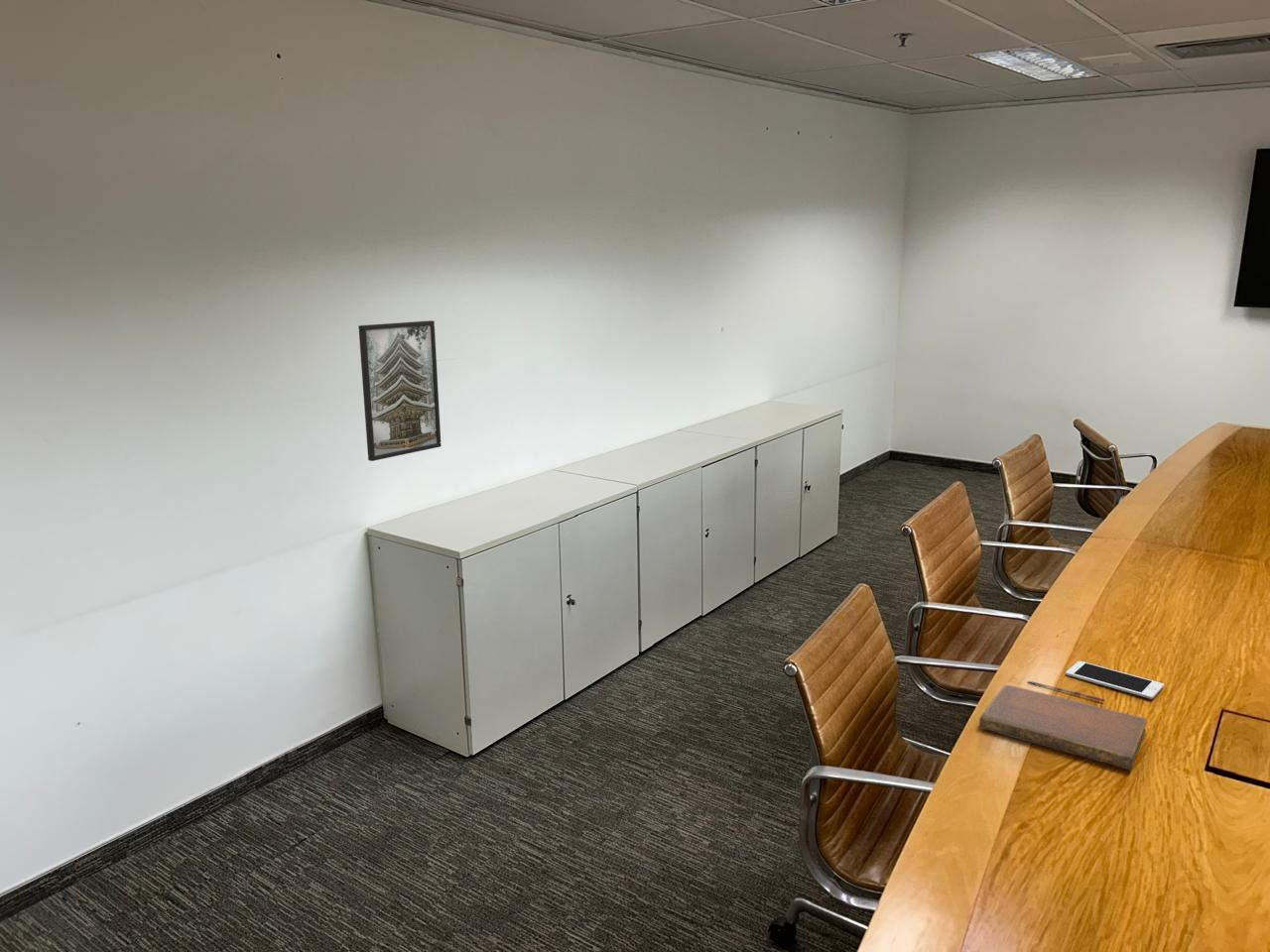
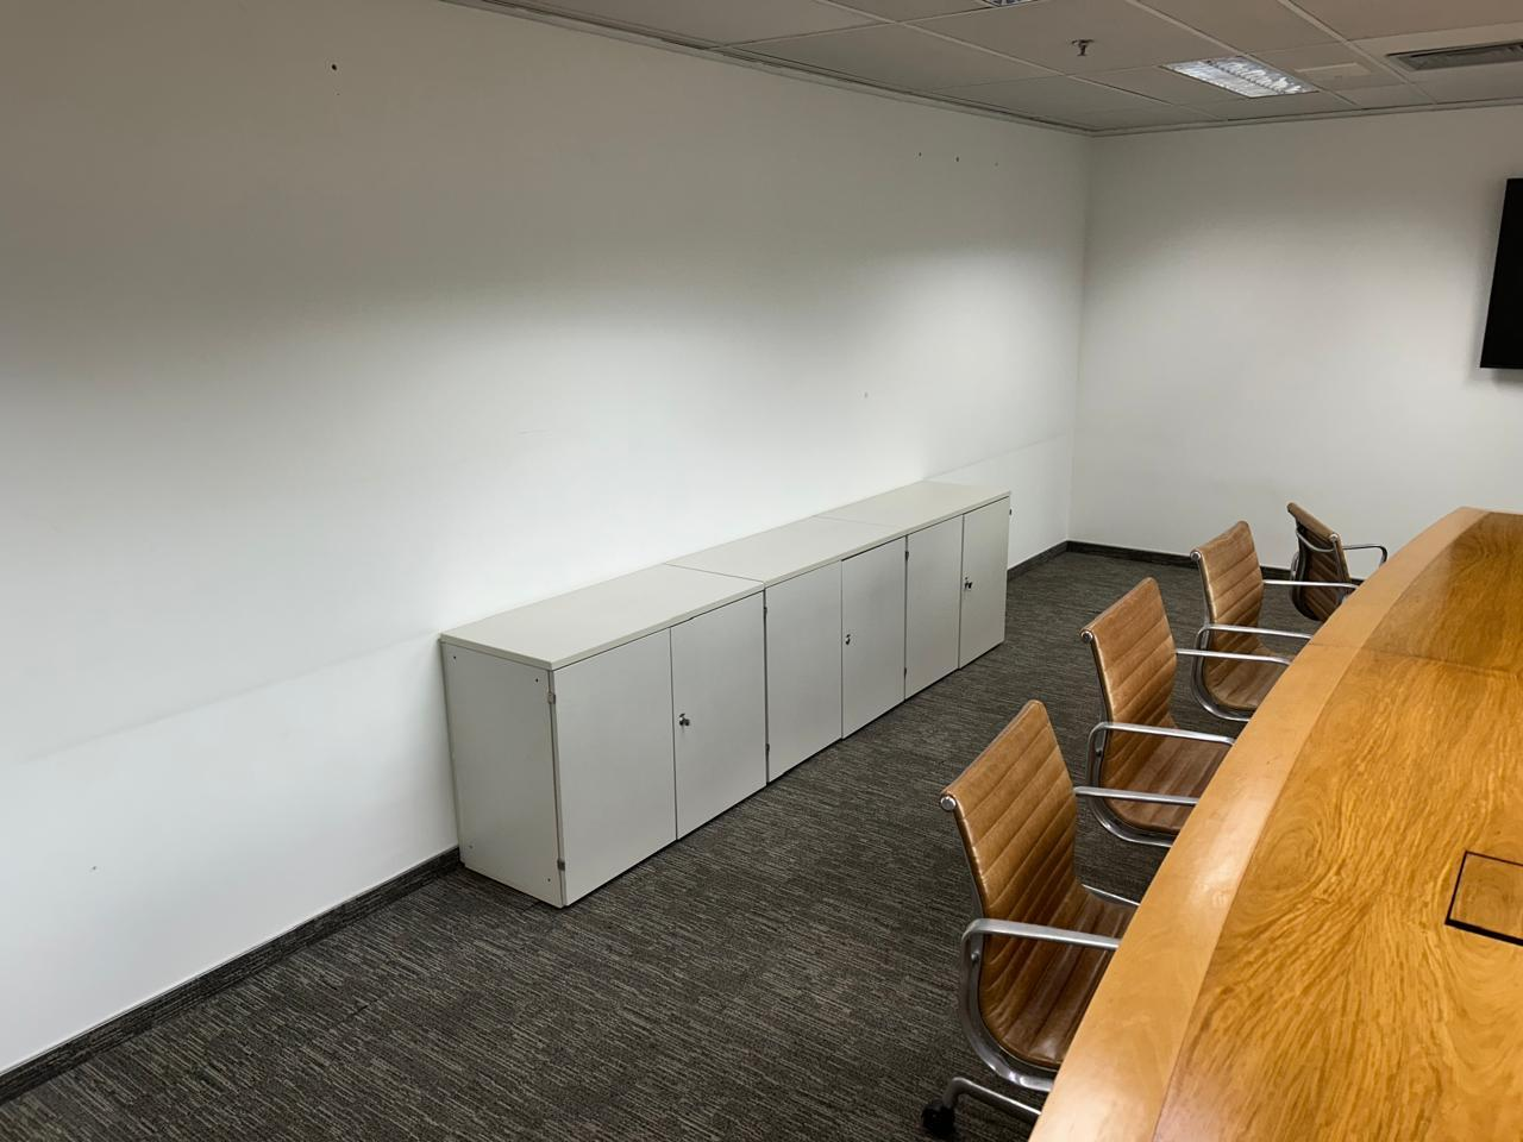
- notebook [978,684,1148,771]
- pen [1027,680,1105,703]
- cell phone [1065,660,1165,700]
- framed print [357,319,443,462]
